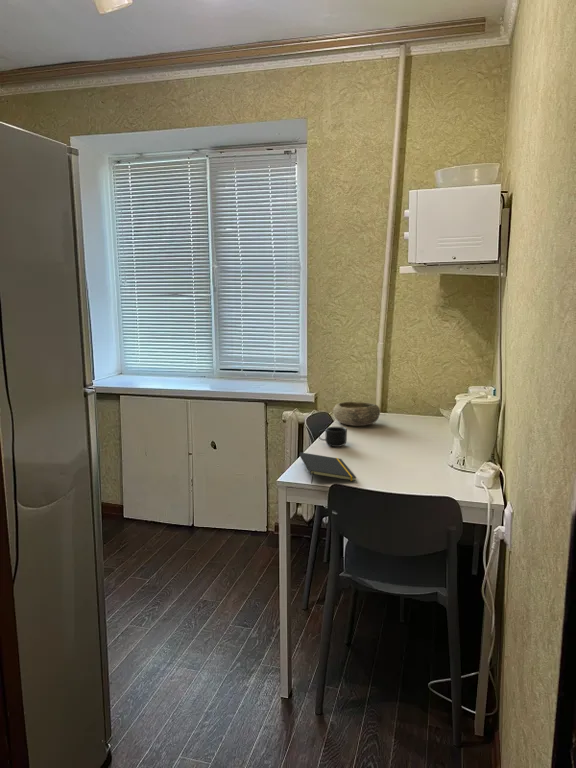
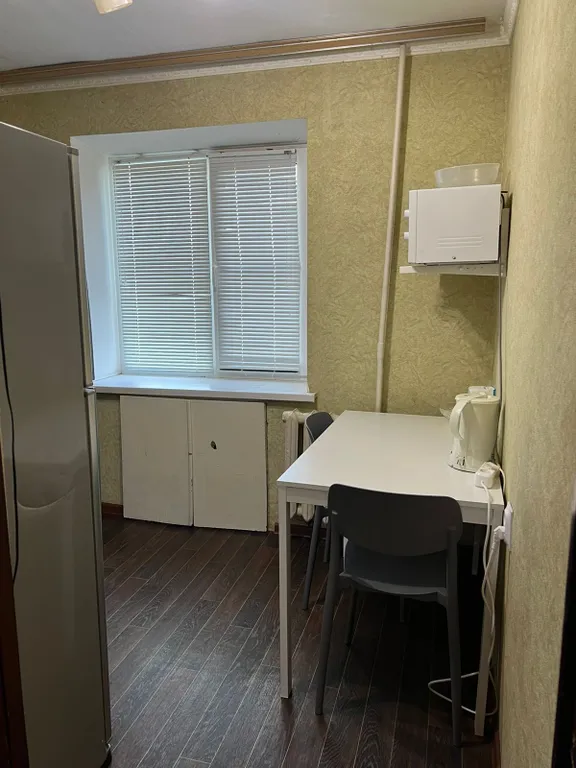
- mug [318,426,348,448]
- bowl [331,401,381,427]
- notepad [298,451,357,485]
